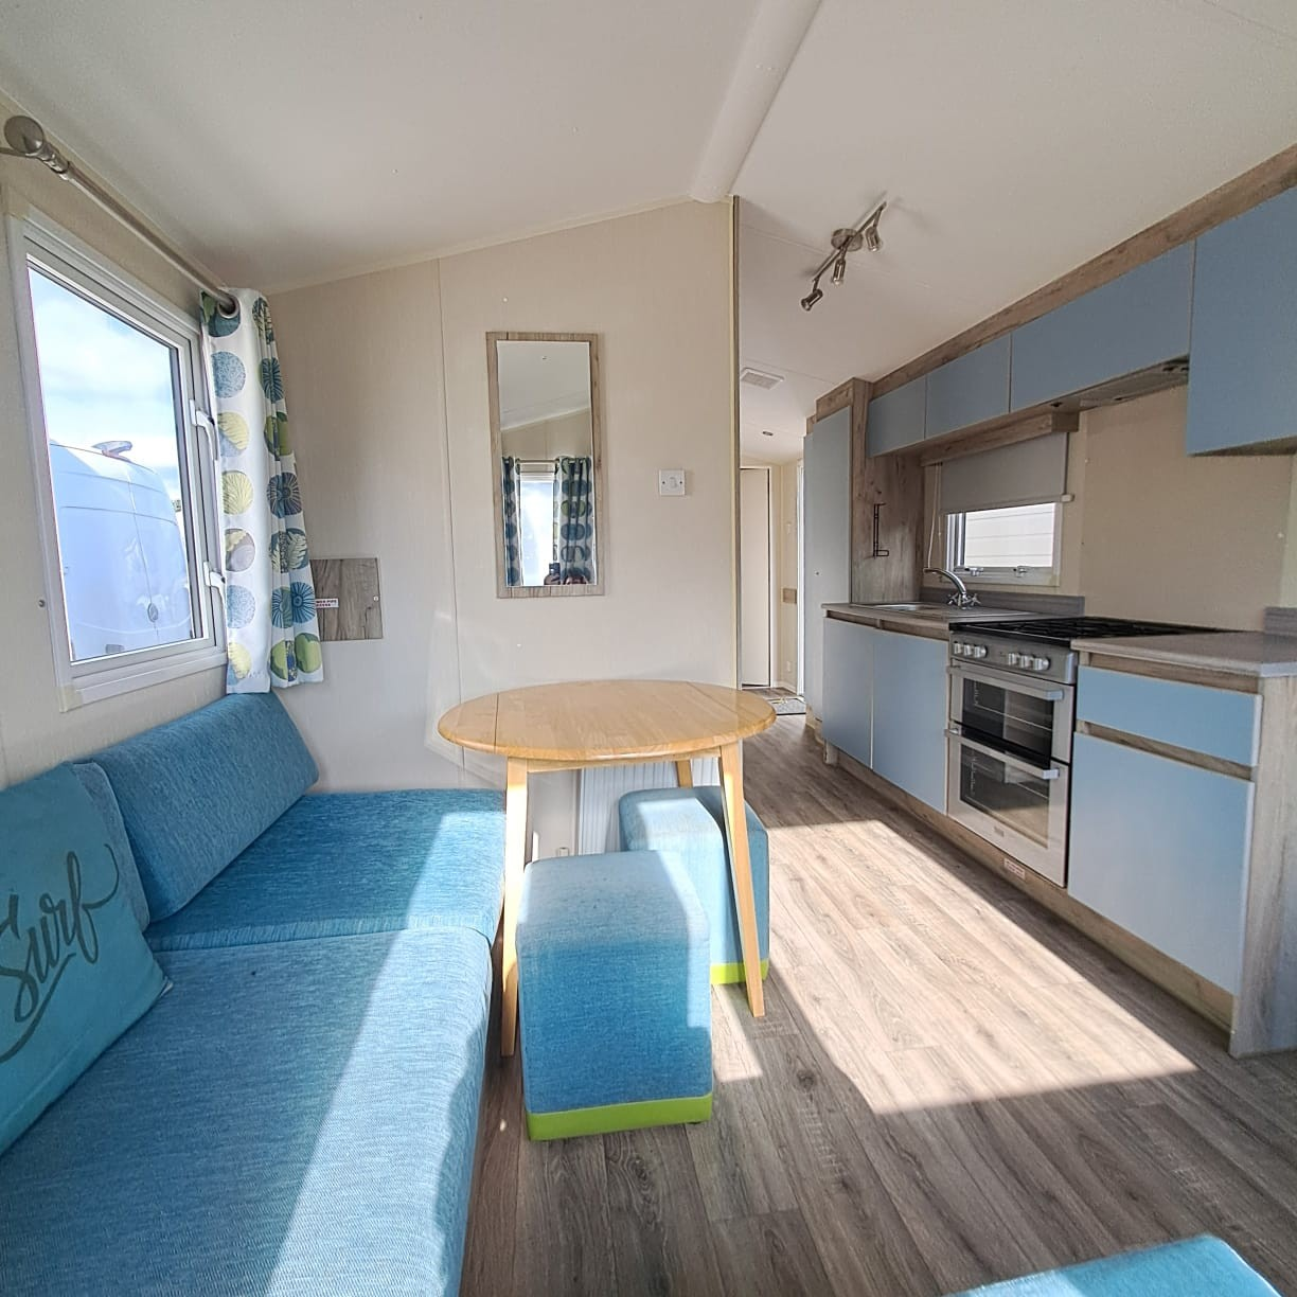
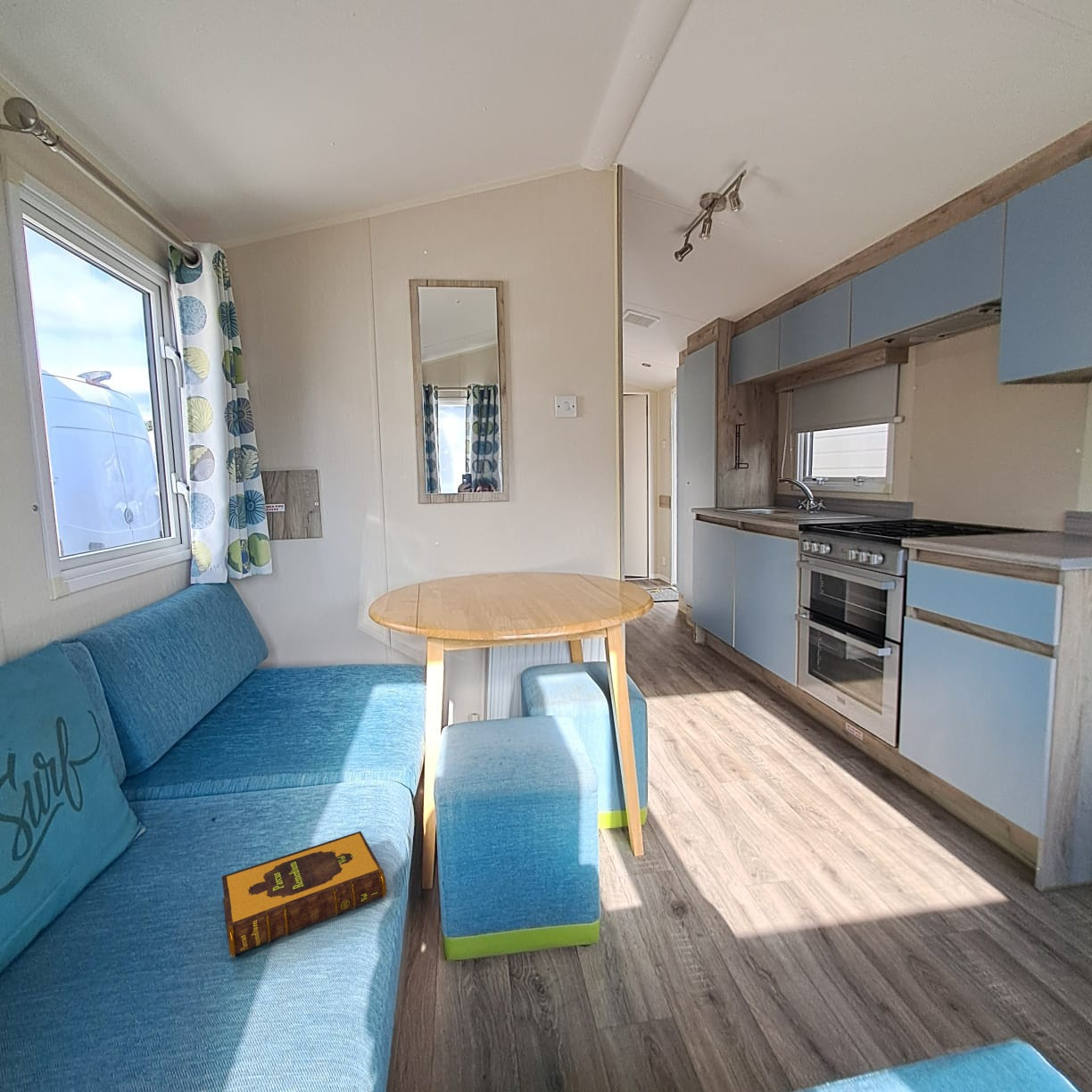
+ hardback book [221,831,387,958]
